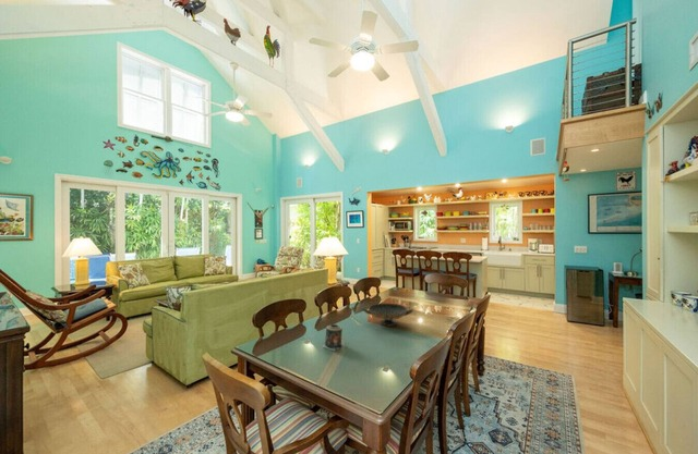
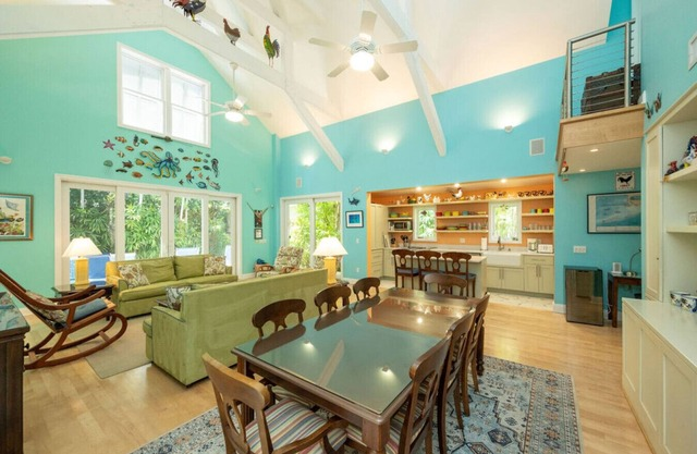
- candle [322,323,344,352]
- decorative bowl [361,303,414,328]
